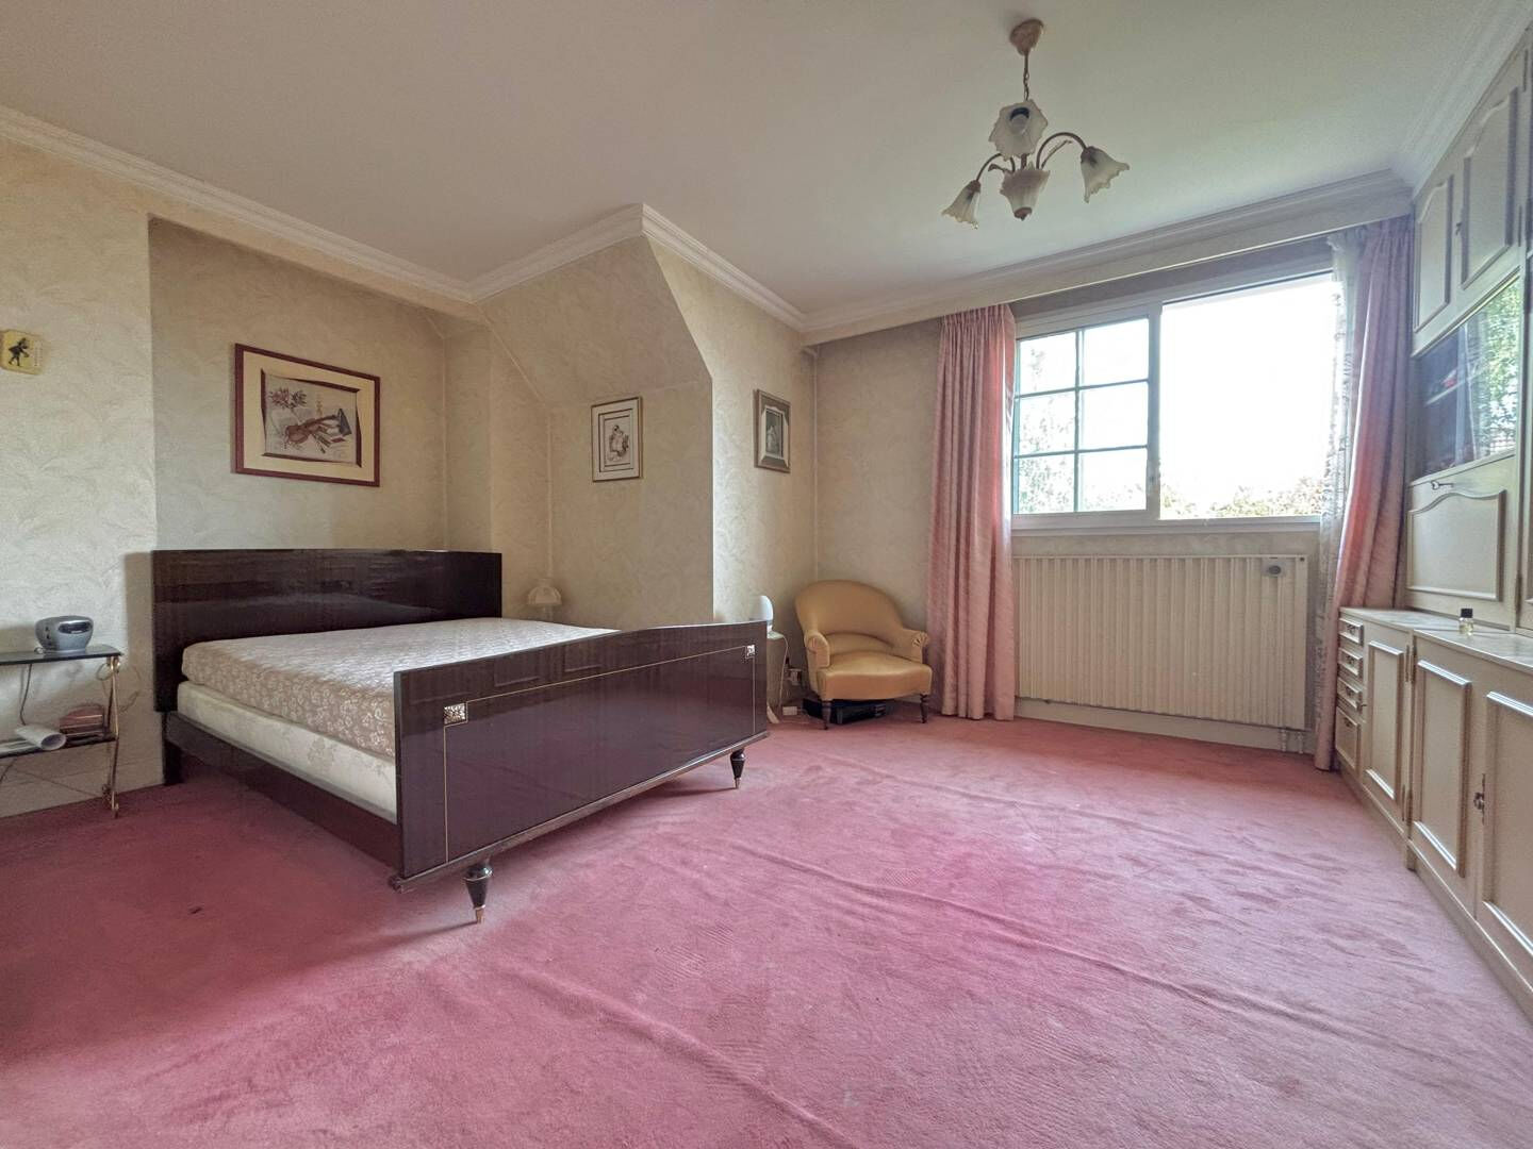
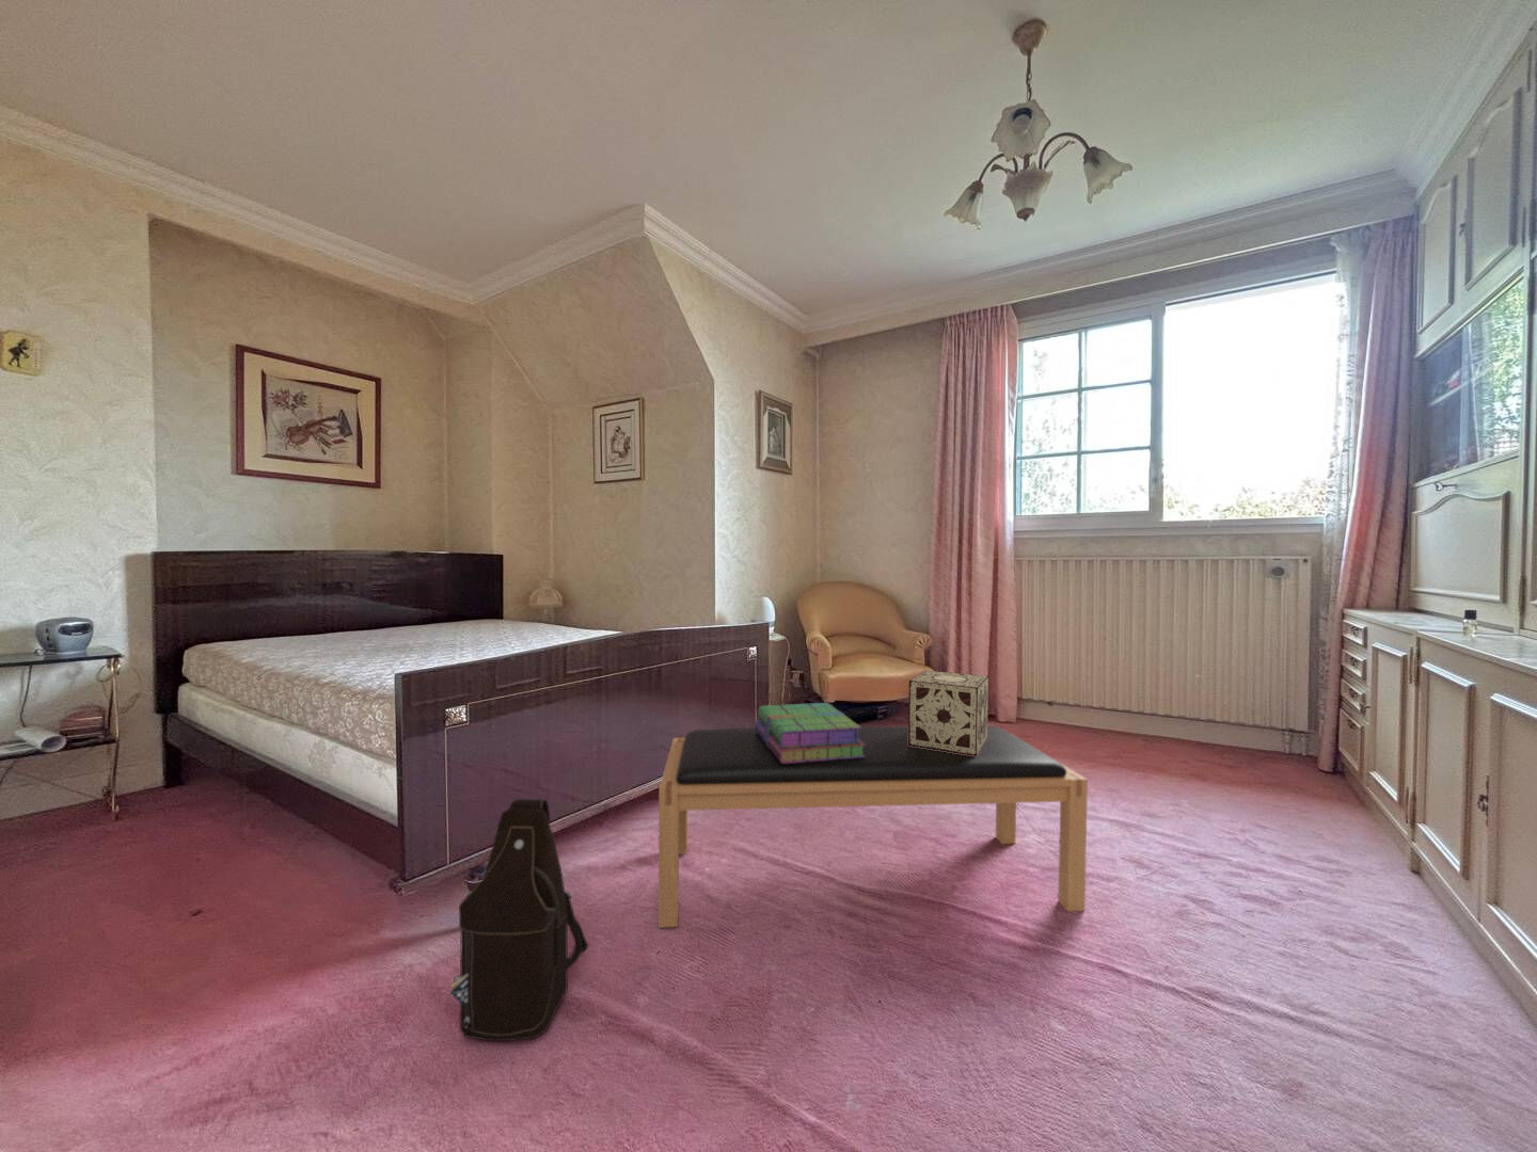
+ stack of books [754,702,865,764]
+ decorative box [908,670,990,756]
+ bench [657,725,1089,929]
+ shoulder bag [449,797,589,1042]
